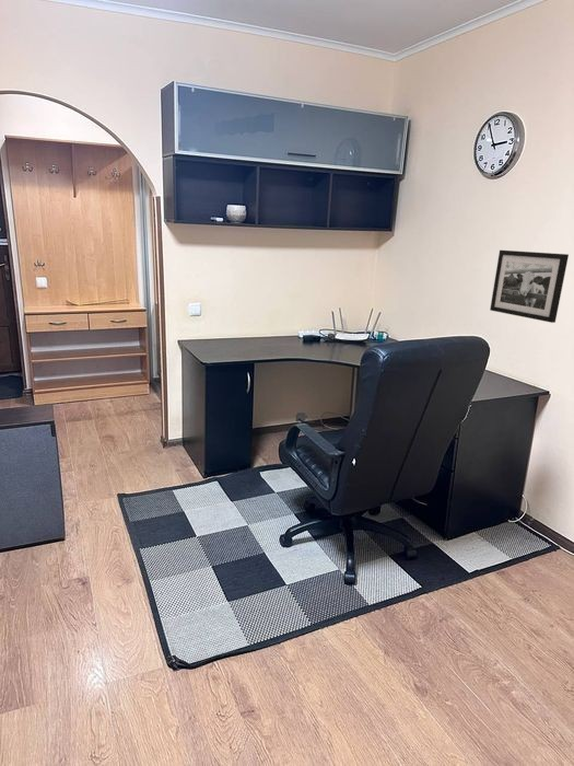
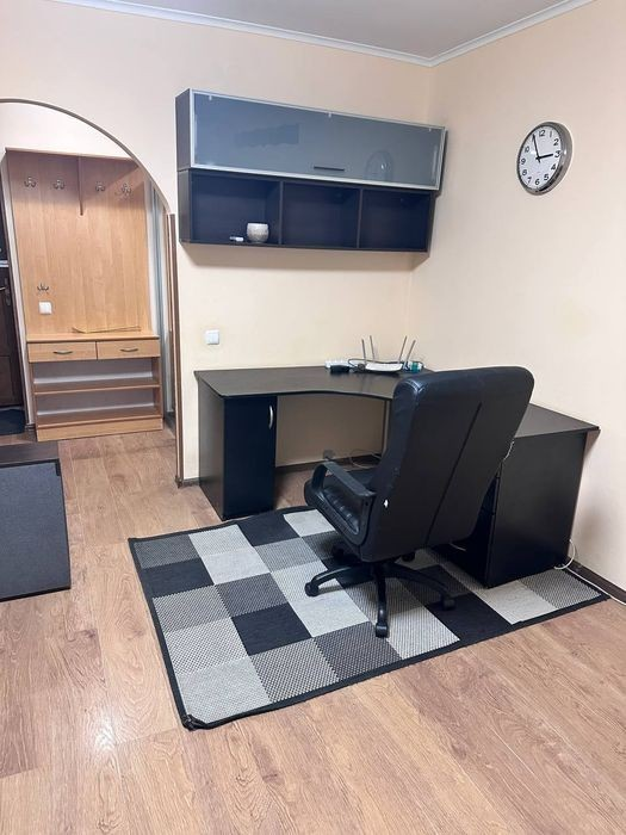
- picture frame [489,249,570,324]
